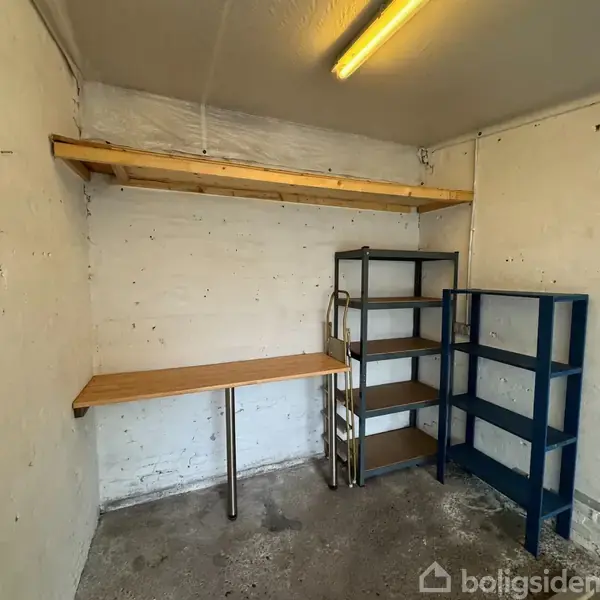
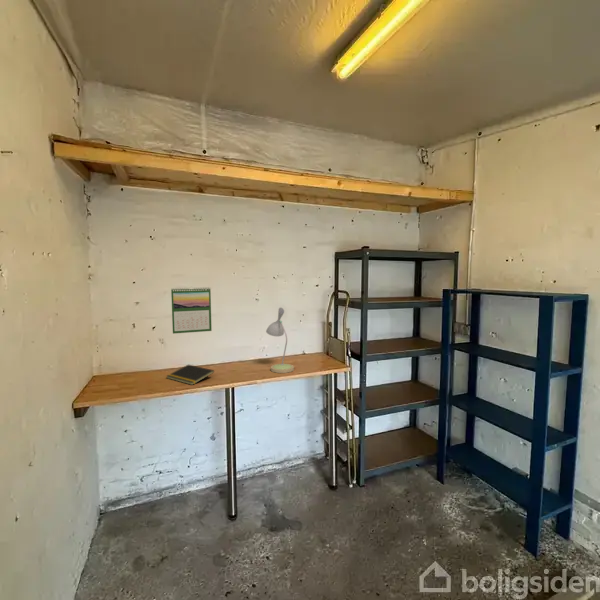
+ notepad [166,364,215,386]
+ desk lamp [265,307,295,374]
+ calendar [170,286,213,334]
